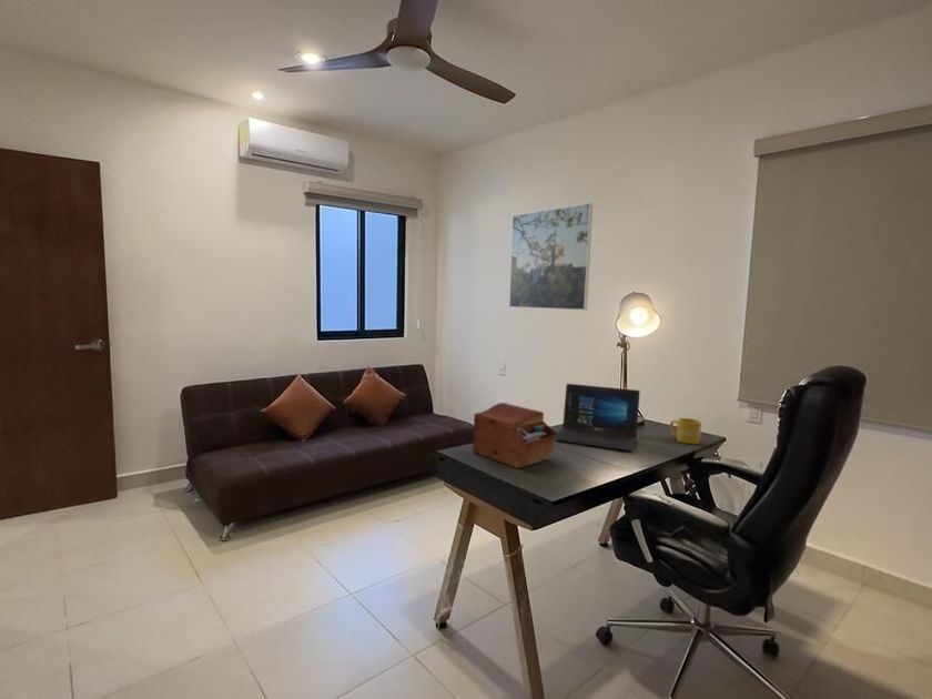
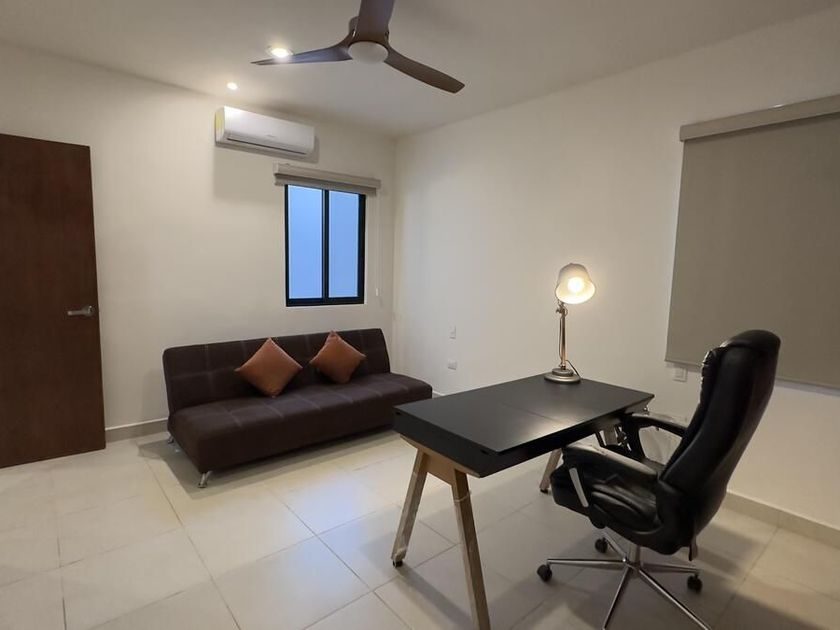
- laptop [556,383,641,452]
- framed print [508,202,594,311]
- sewing box [472,402,558,469]
- mug [669,417,702,445]
